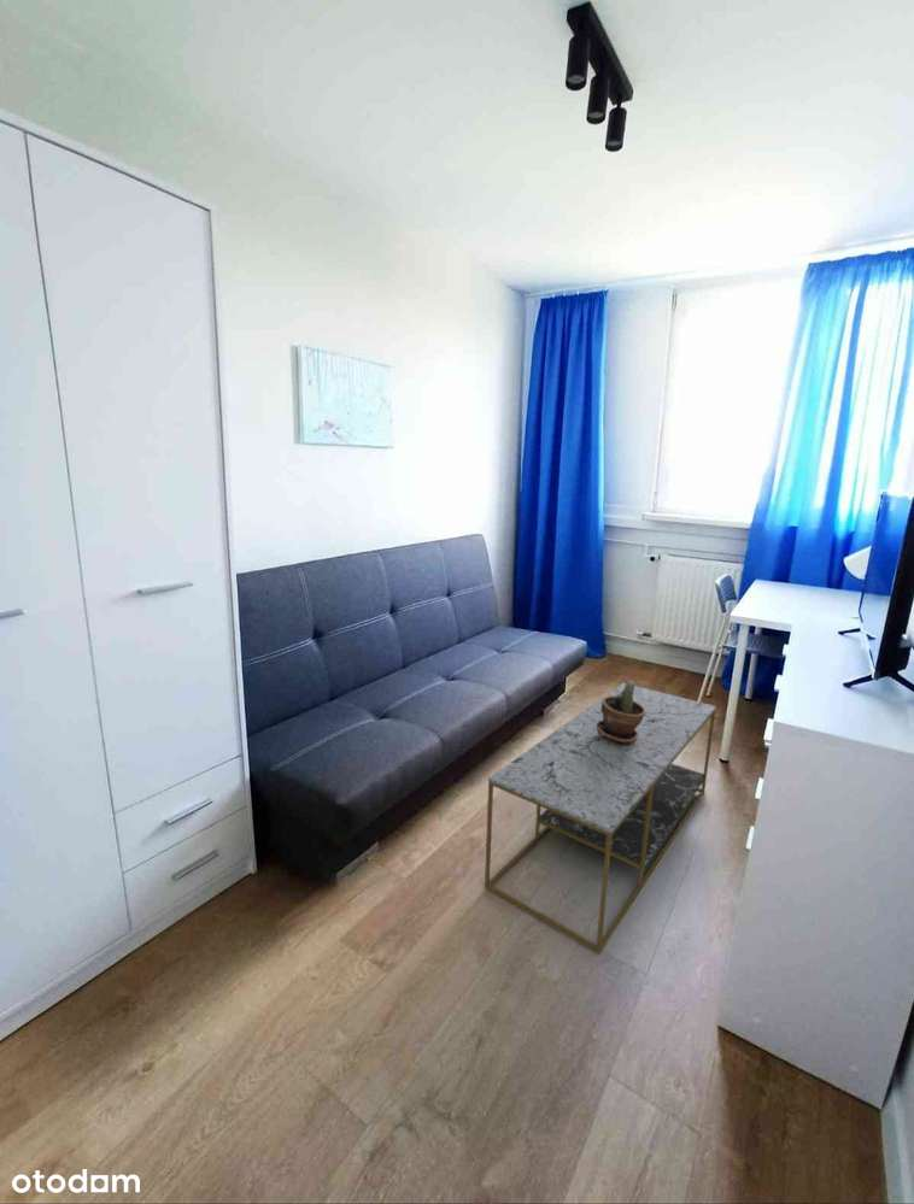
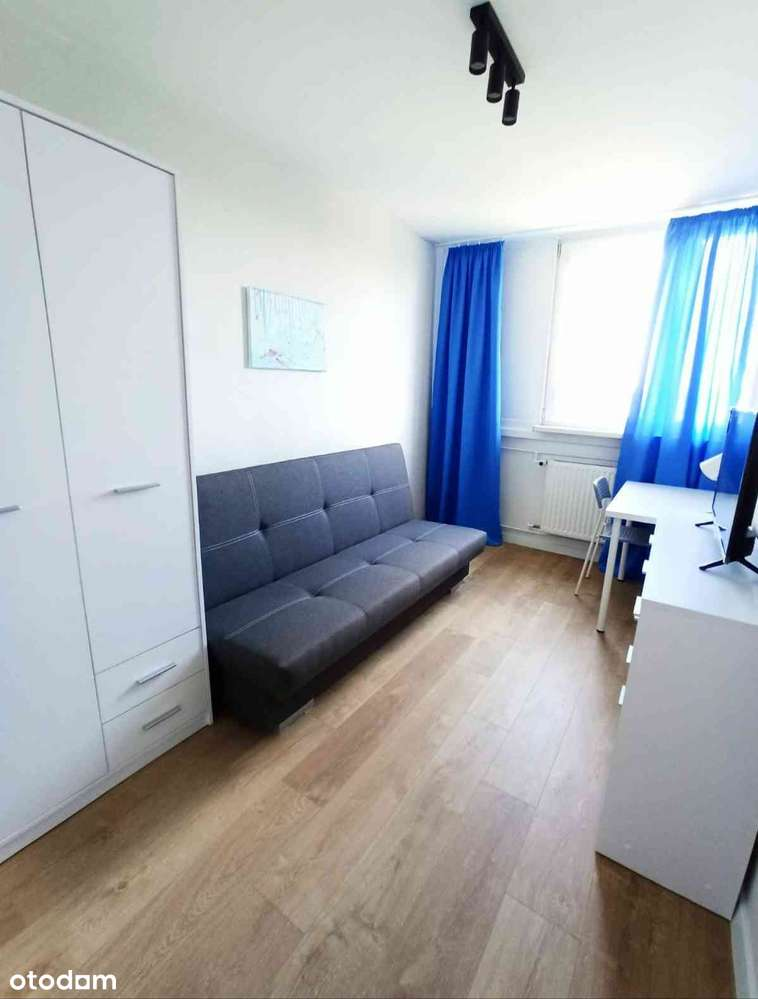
- coffee table [484,682,717,955]
- potted plant [597,680,645,745]
